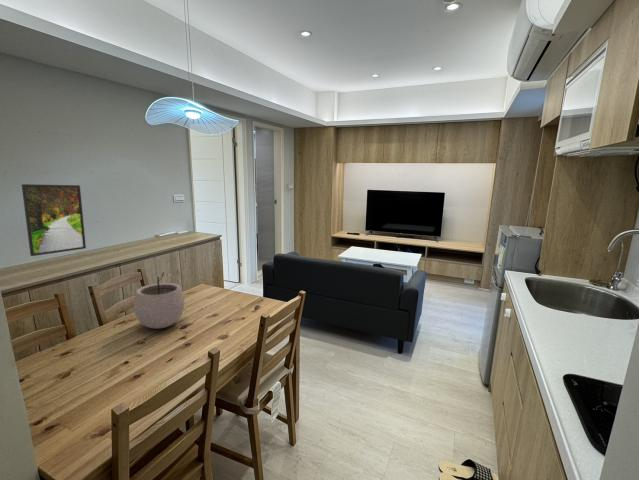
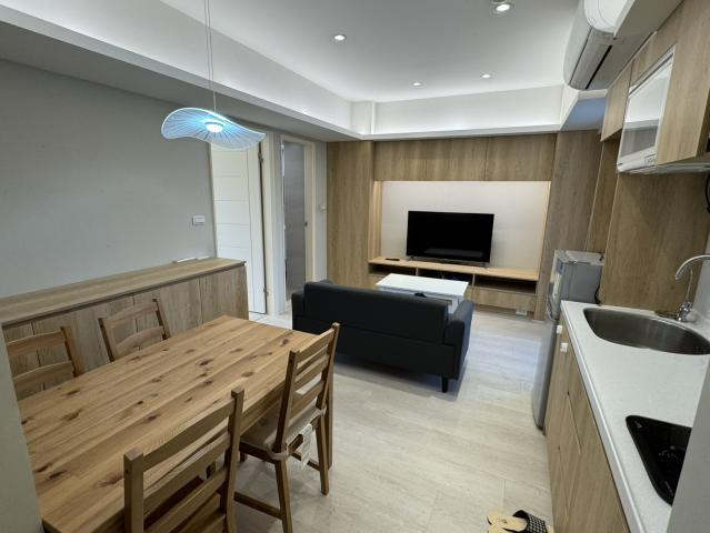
- plant pot [133,271,185,330]
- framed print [21,183,87,257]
